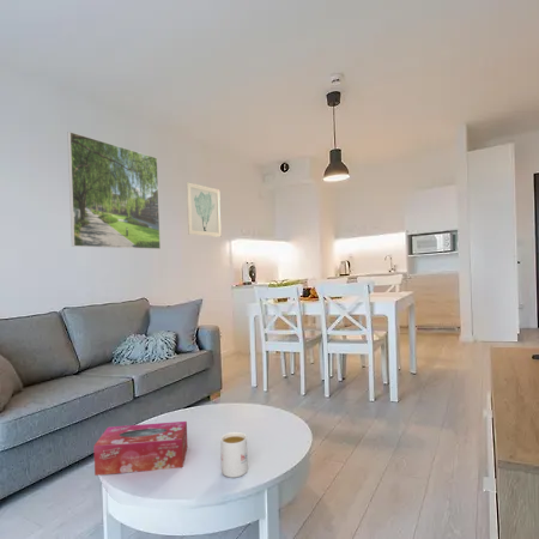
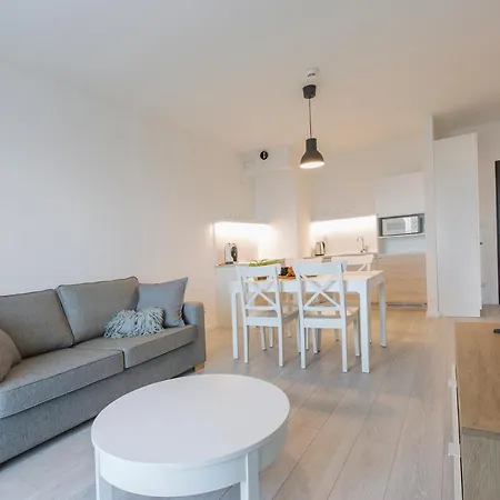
- mug [219,431,249,479]
- tissue box [92,420,189,477]
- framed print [67,131,162,250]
- wall art [186,181,222,238]
